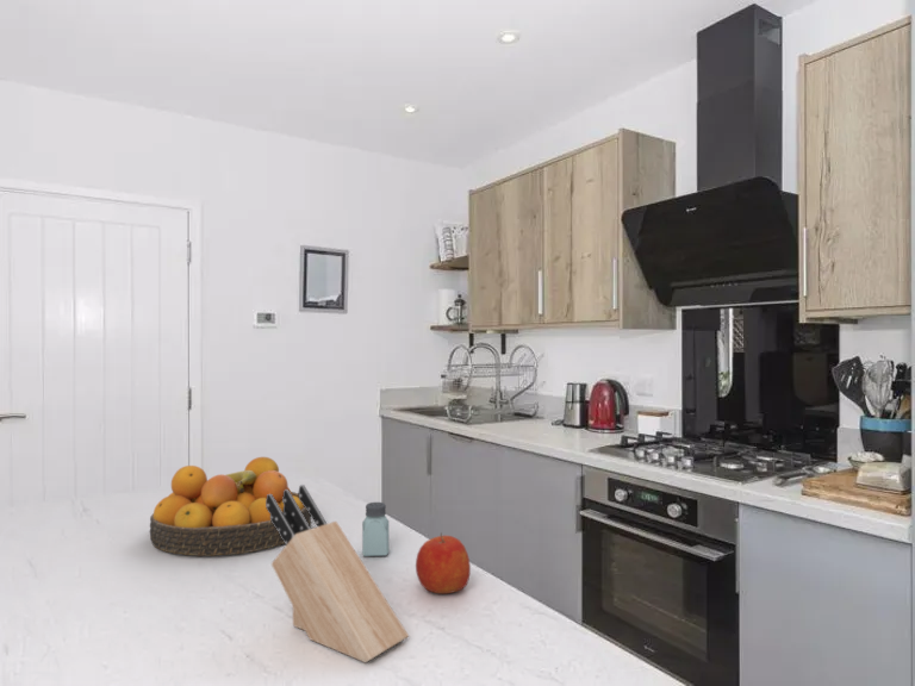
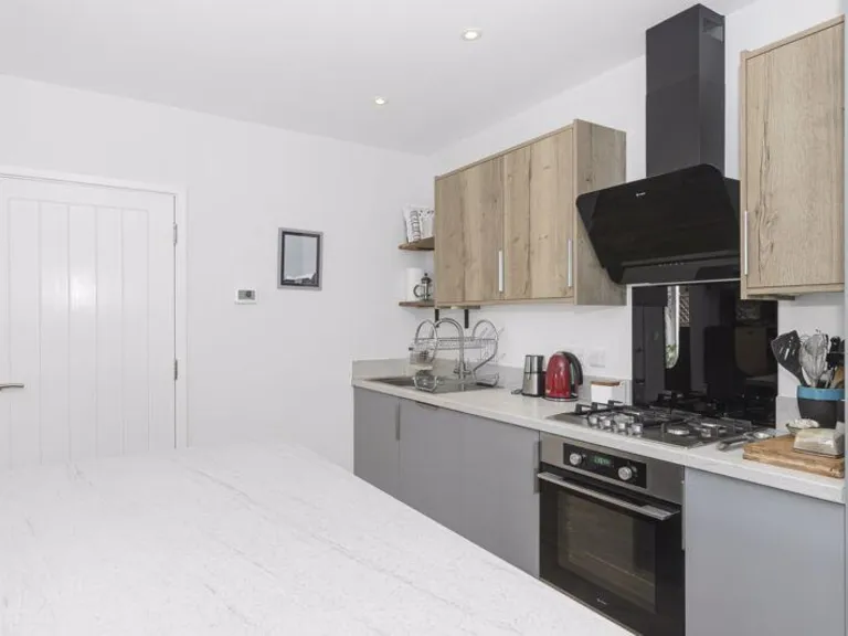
- fruit bowl [149,456,312,557]
- saltshaker [361,501,391,557]
- knife block [266,484,410,663]
- apple [415,531,472,594]
